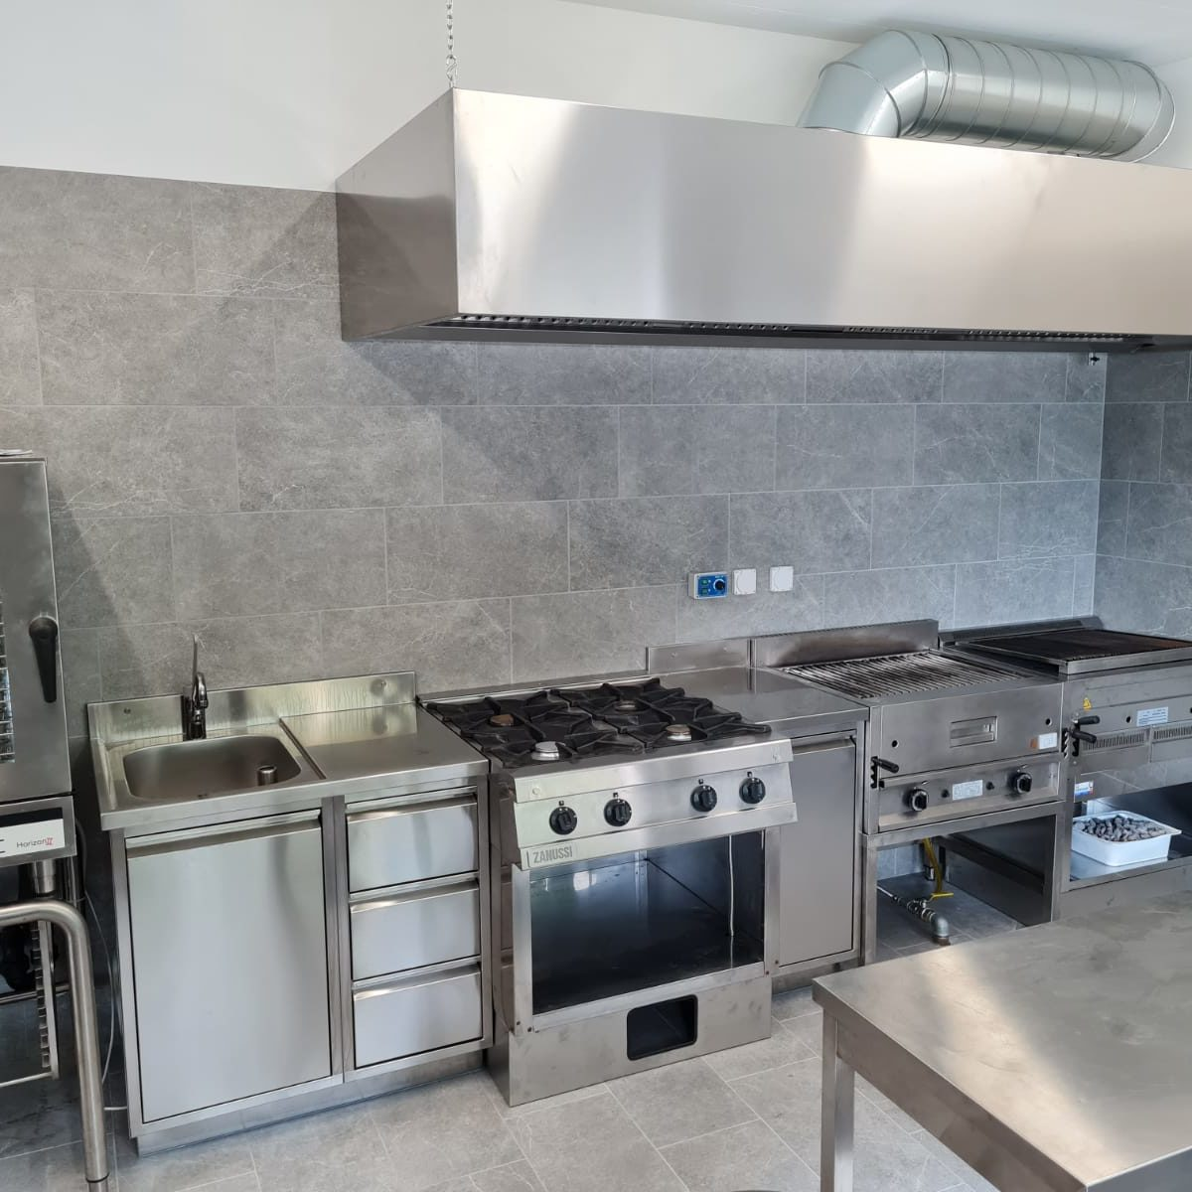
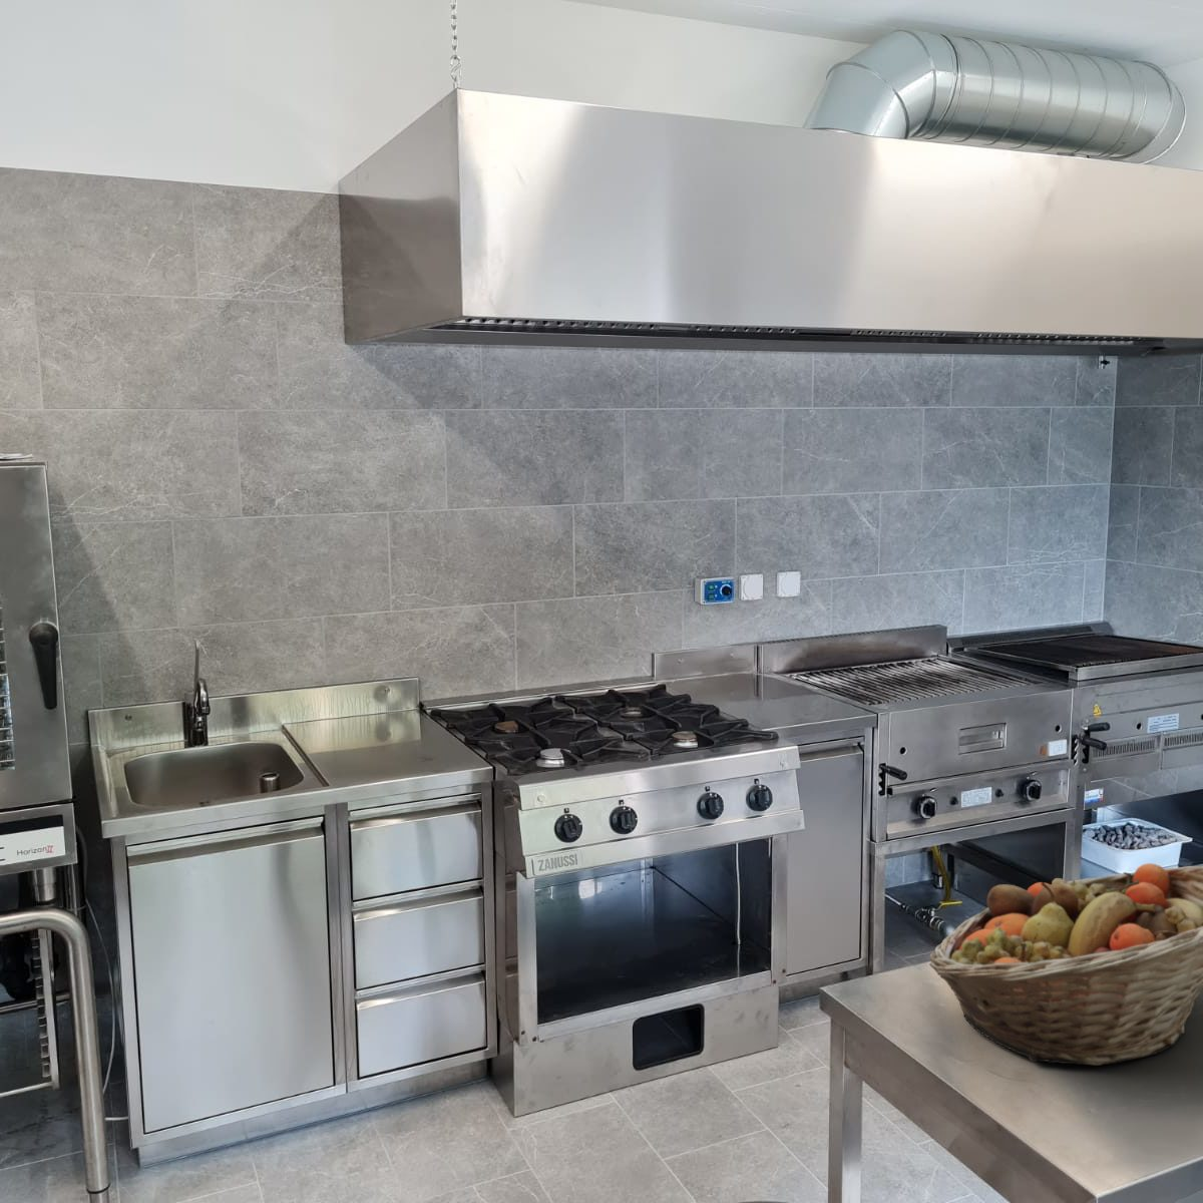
+ fruit basket [929,863,1203,1066]
